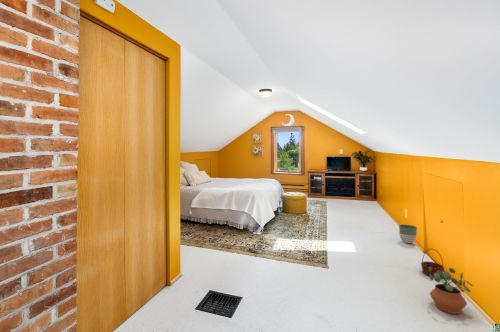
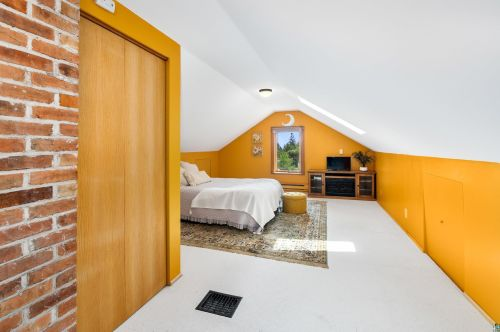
- basket [420,248,446,278]
- potted plant [429,266,474,315]
- planter [398,224,418,244]
